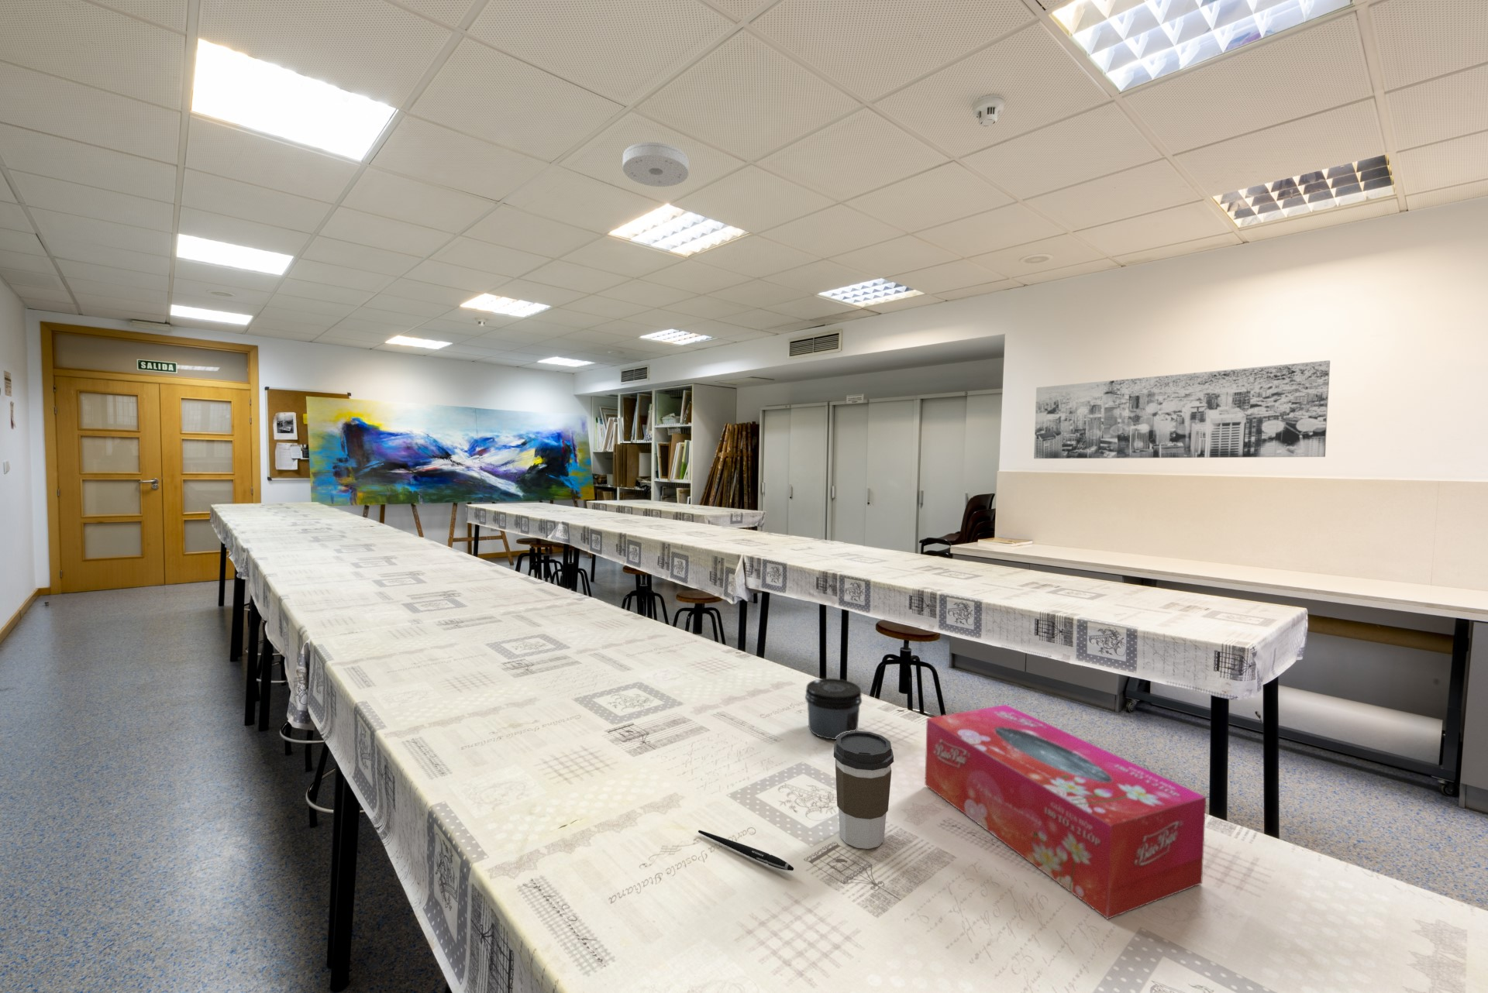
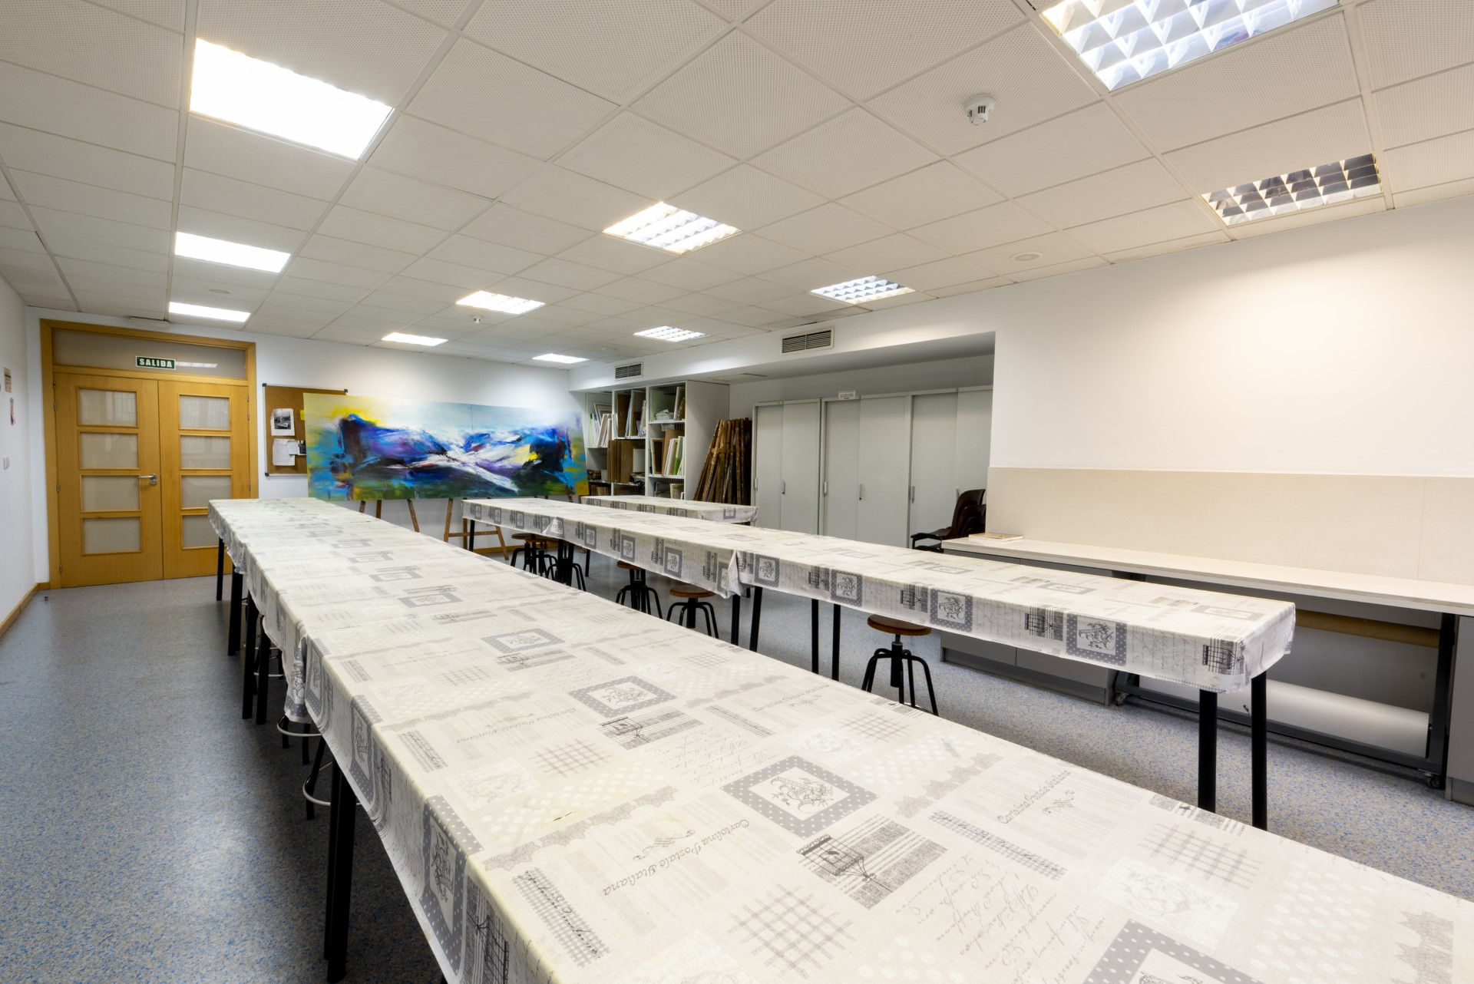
- coffee cup [833,730,895,850]
- pen [697,830,794,871]
- tissue box [925,704,1206,920]
- smoke detector [622,142,690,187]
- wall art [1033,359,1331,459]
- jar [805,678,863,740]
